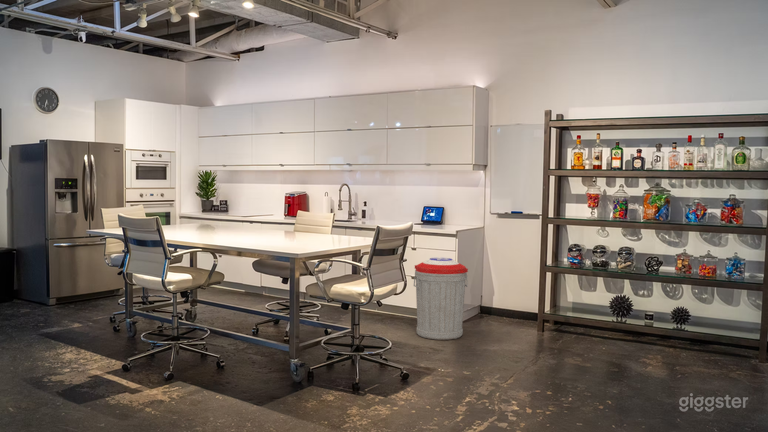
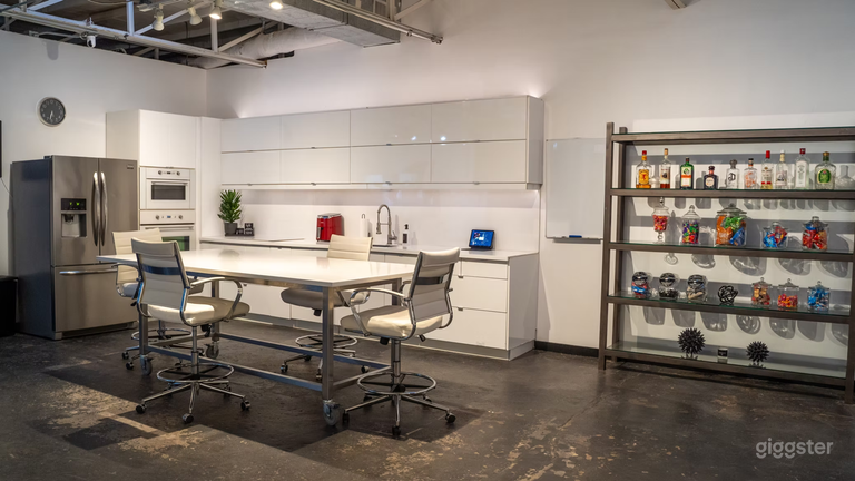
- trash can [413,257,469,341]
